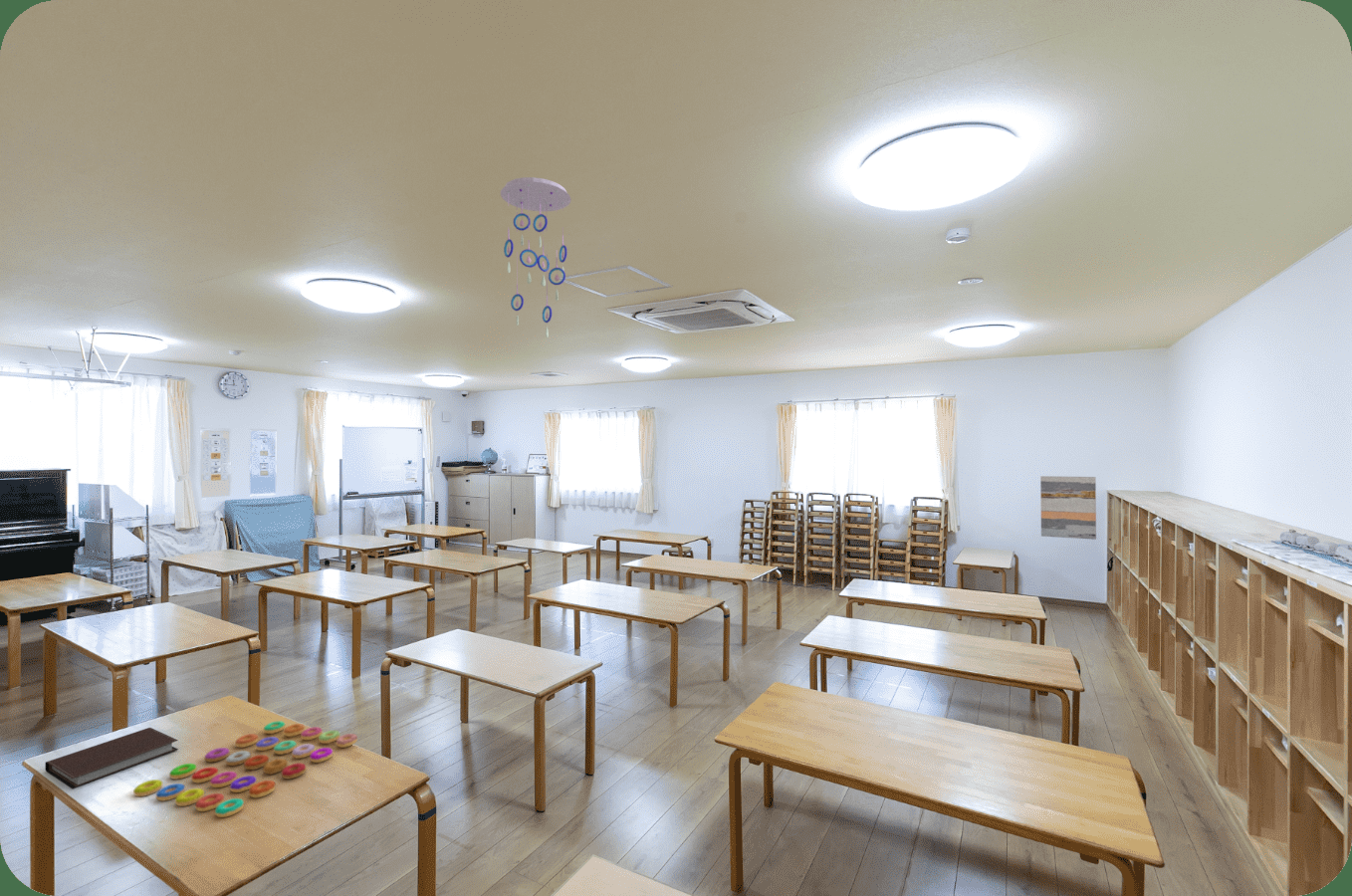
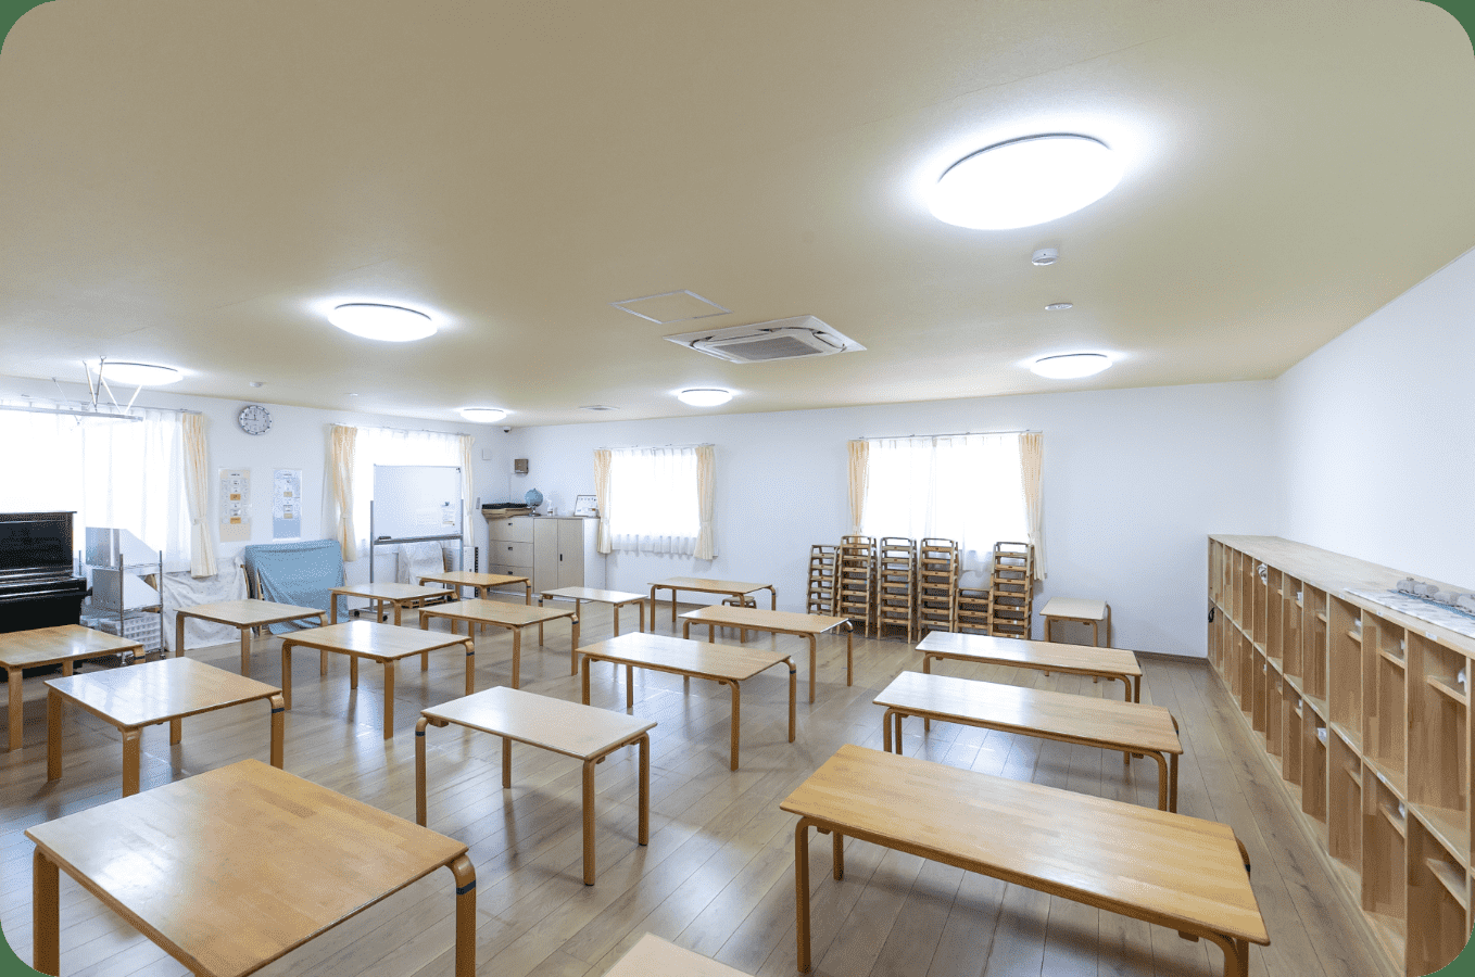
- board game [132,720,358,818]
- ceiling mobile [500,176,572,339]
- wall art [1039,475,1097,541]
- notebook [44,727,179,789]
